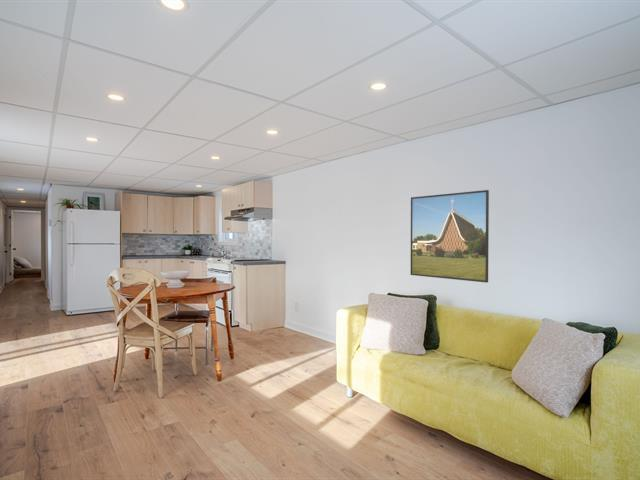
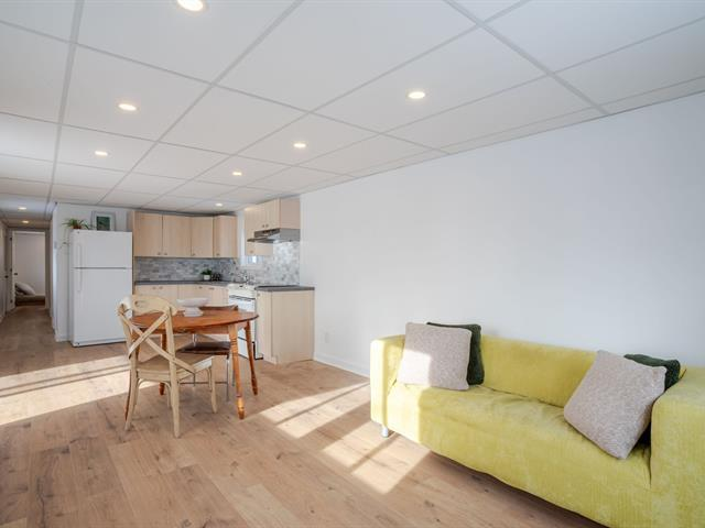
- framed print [410,189,490,284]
